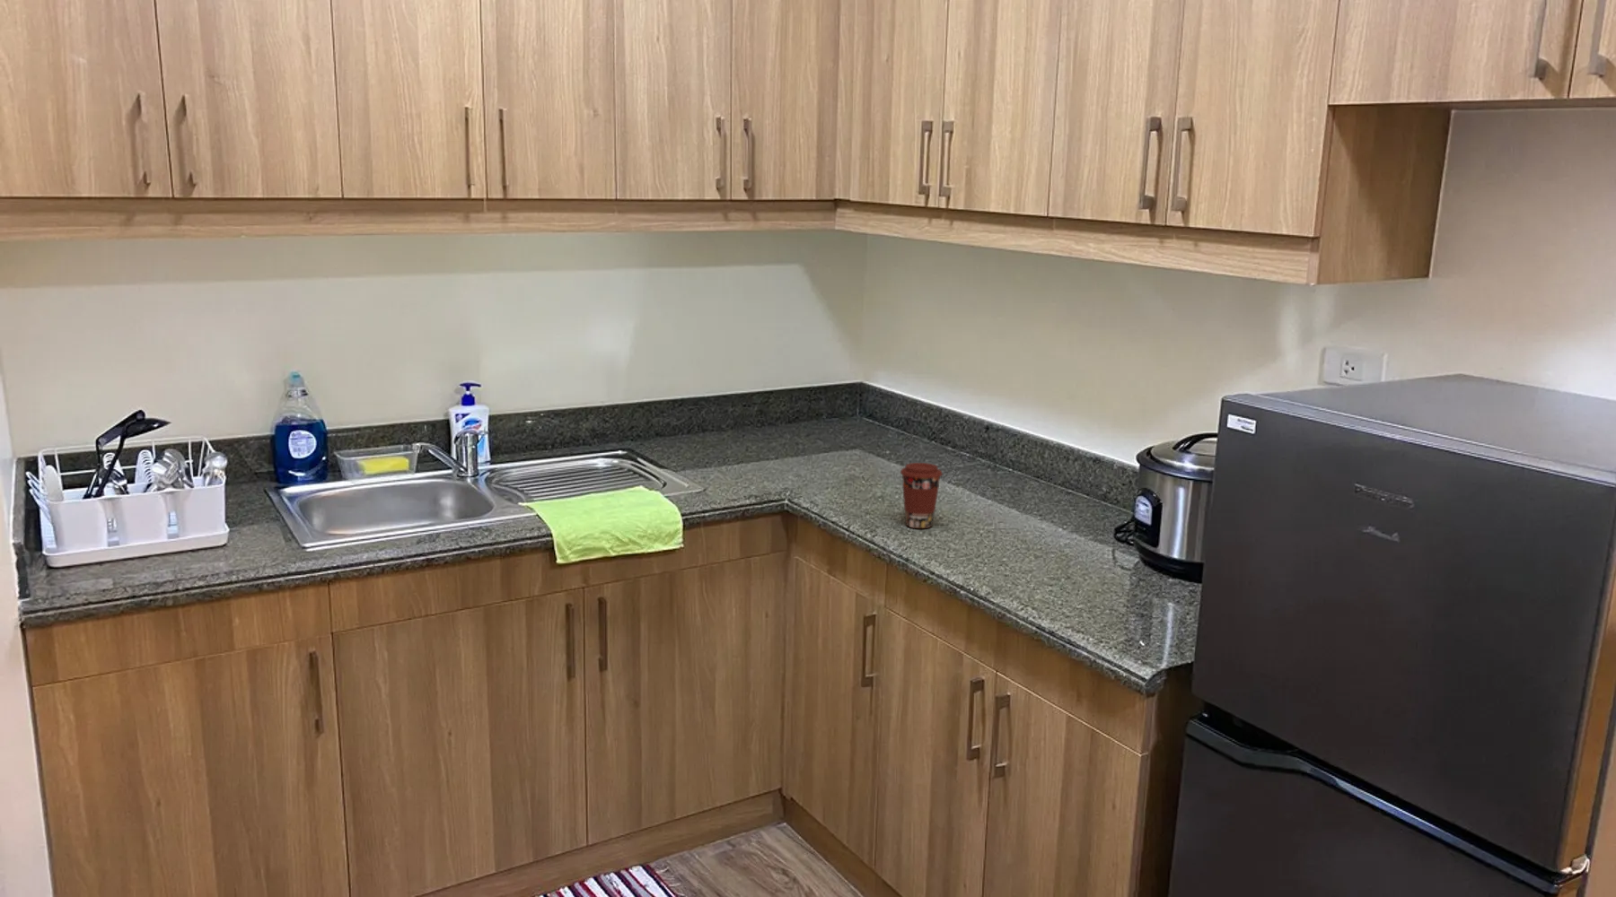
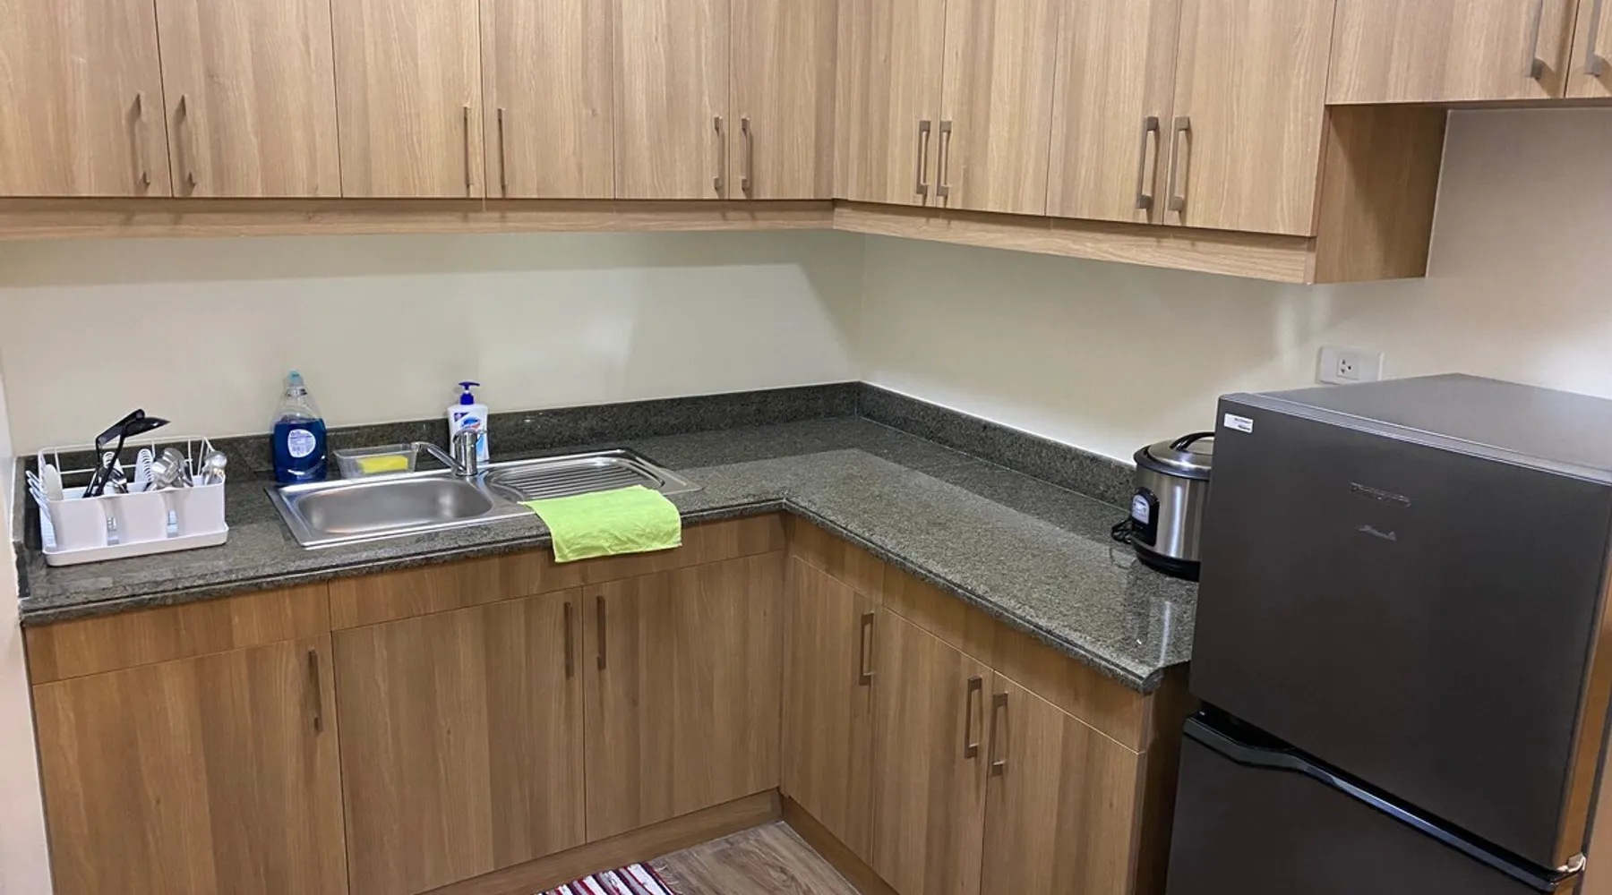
- coffee cup [900,462,944,529]
